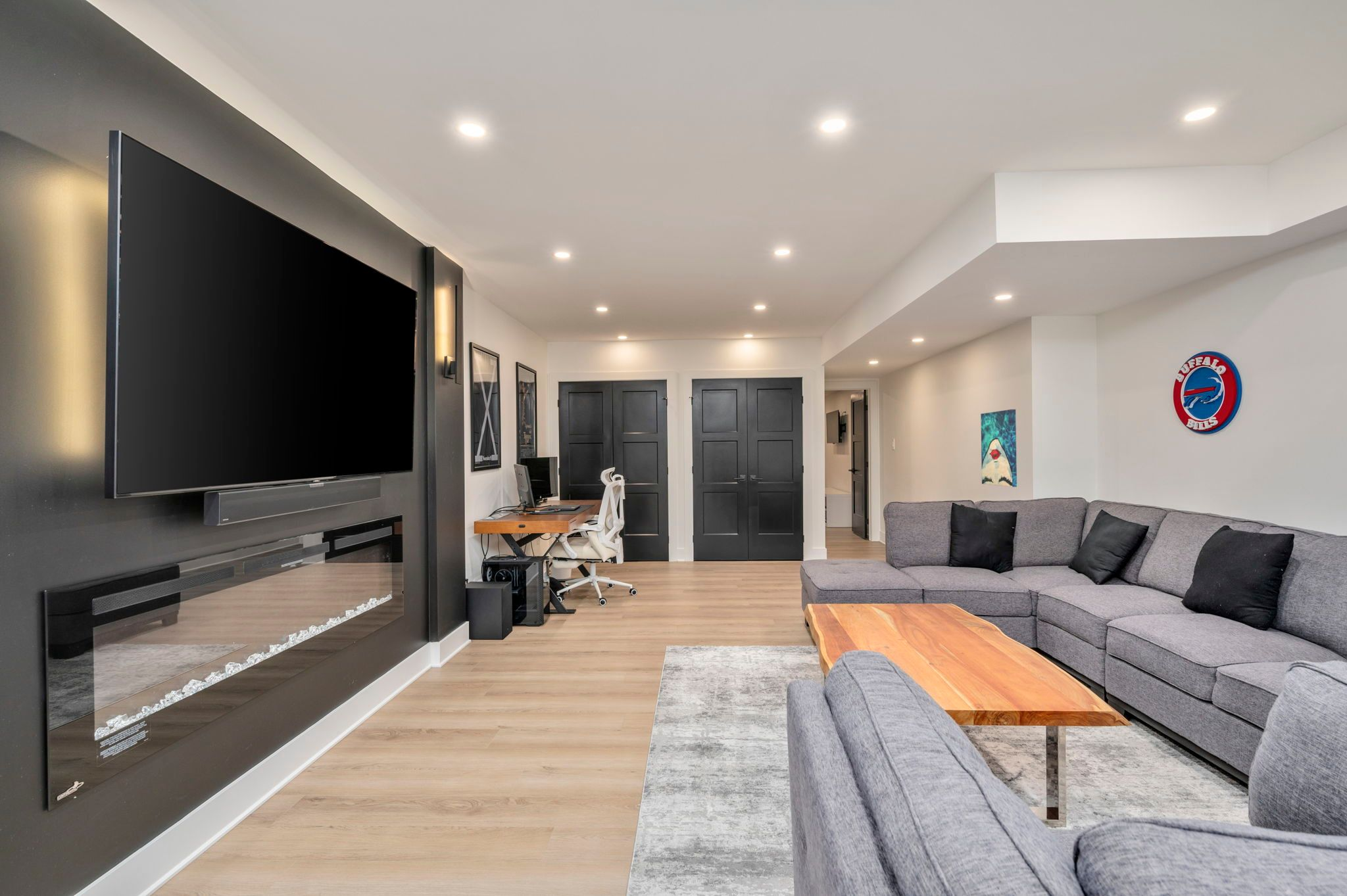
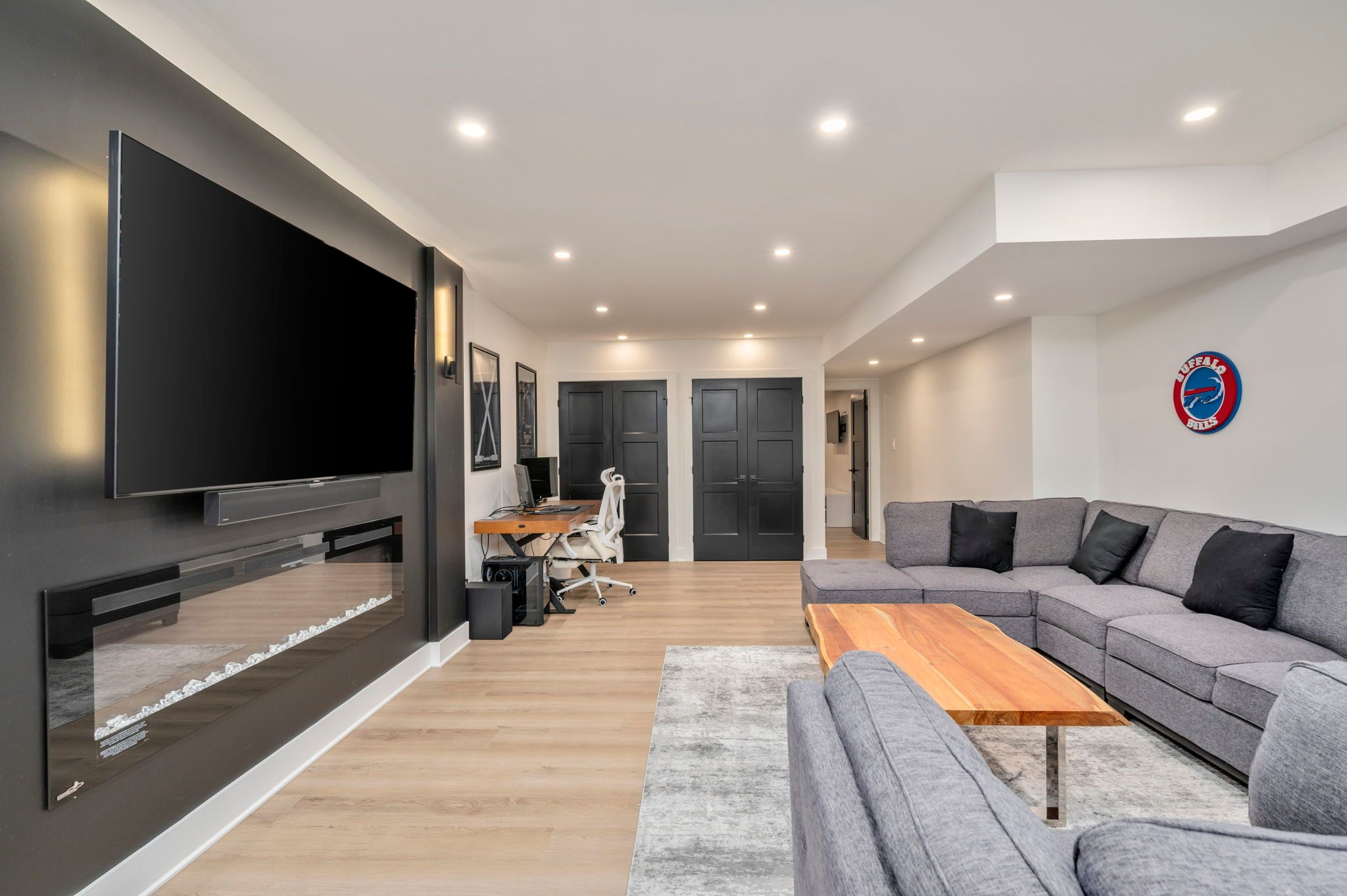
- wall art [980,409,1017,488]
